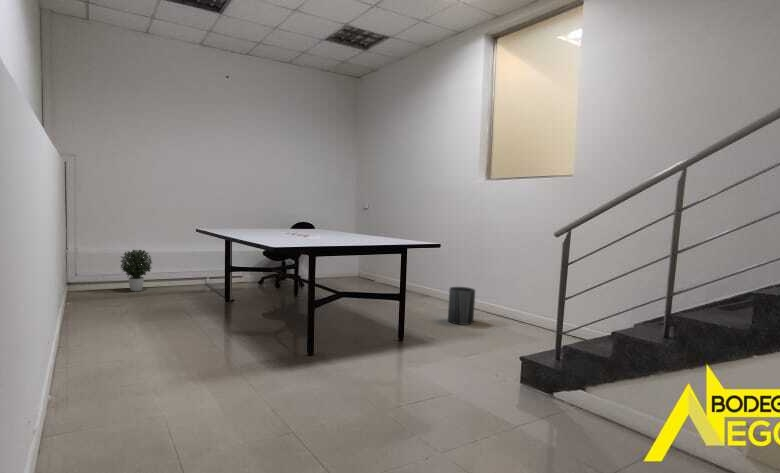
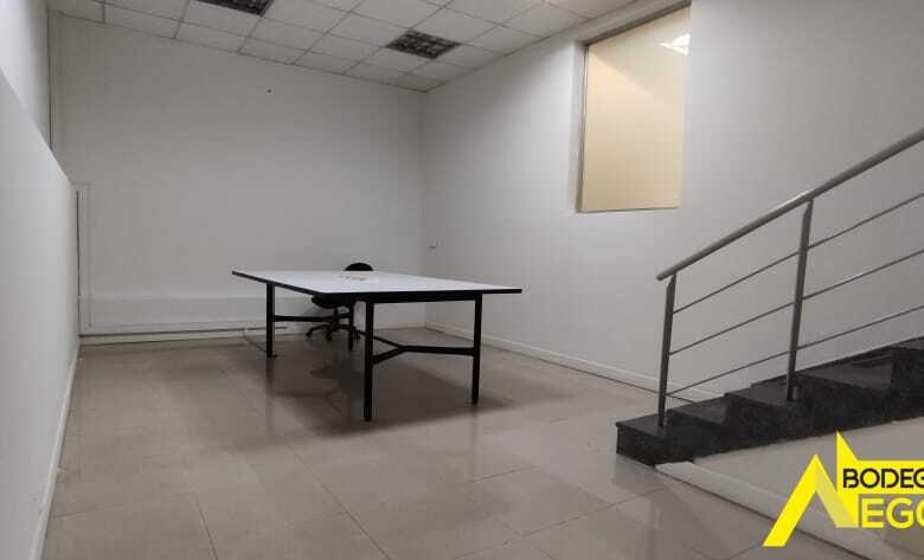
- trash can [447,286,476,326]
- potted plant [119,249,154,292]
